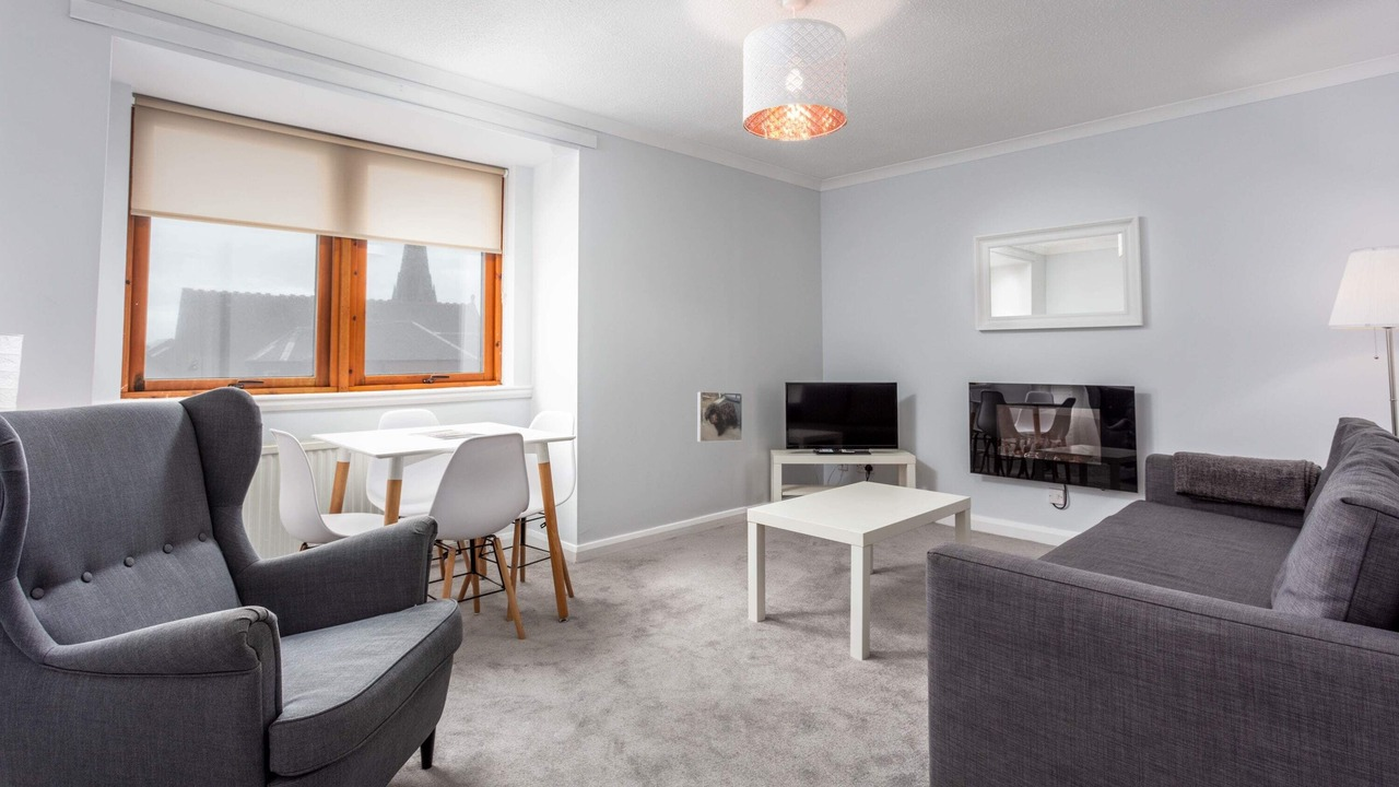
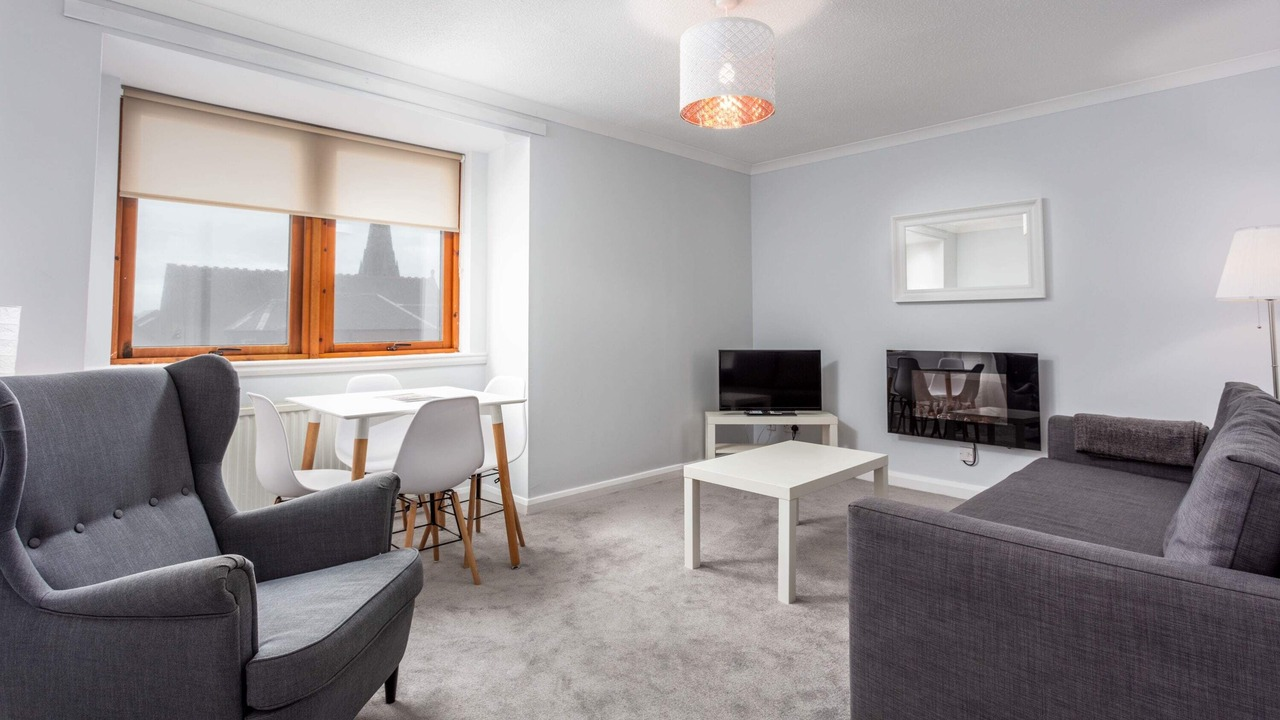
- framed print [696,390,743,443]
